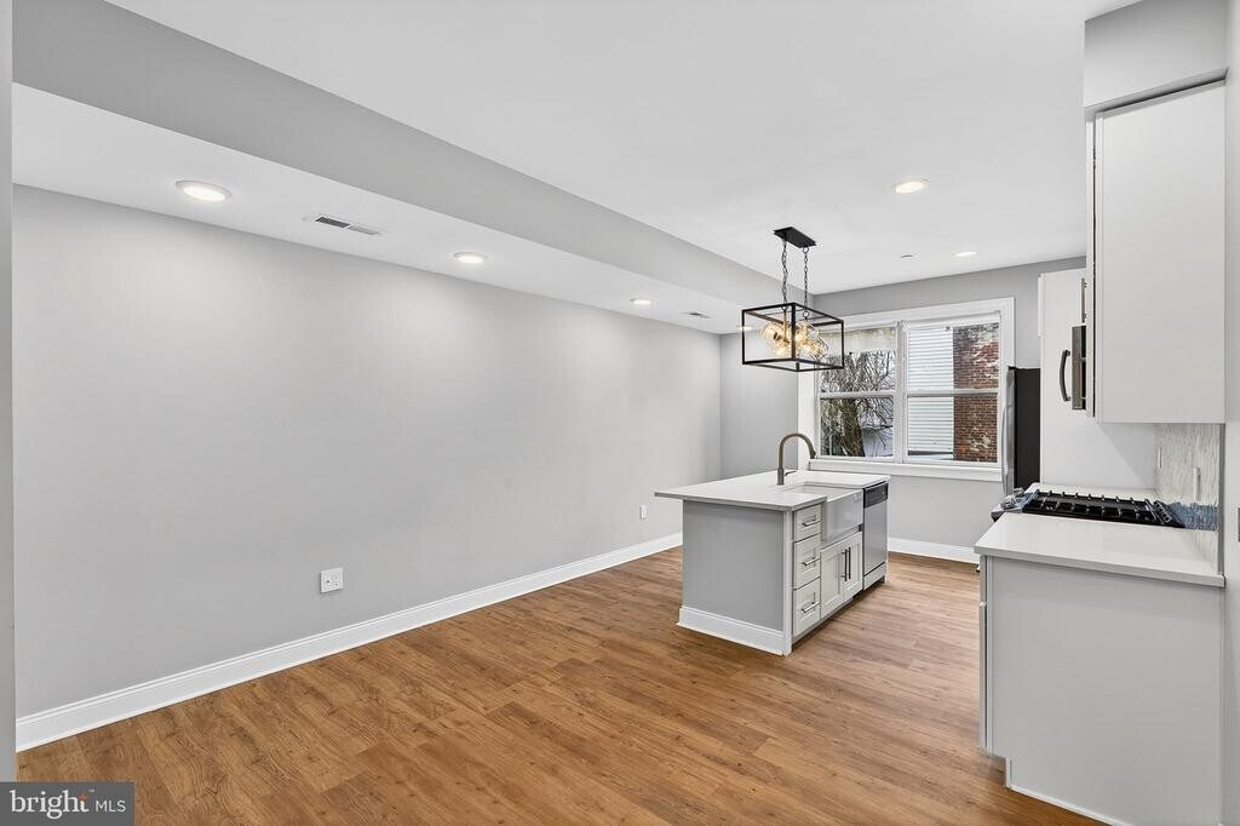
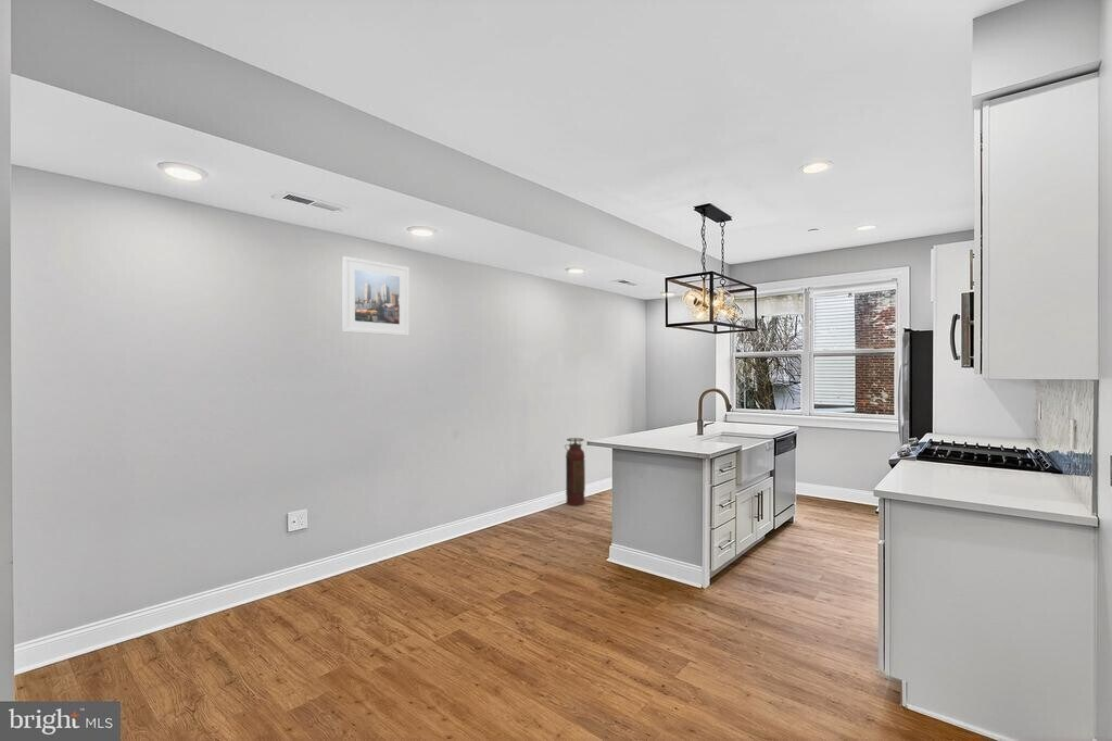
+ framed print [341,255,410,337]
+ fire extinguisher [564,437,586,506]
